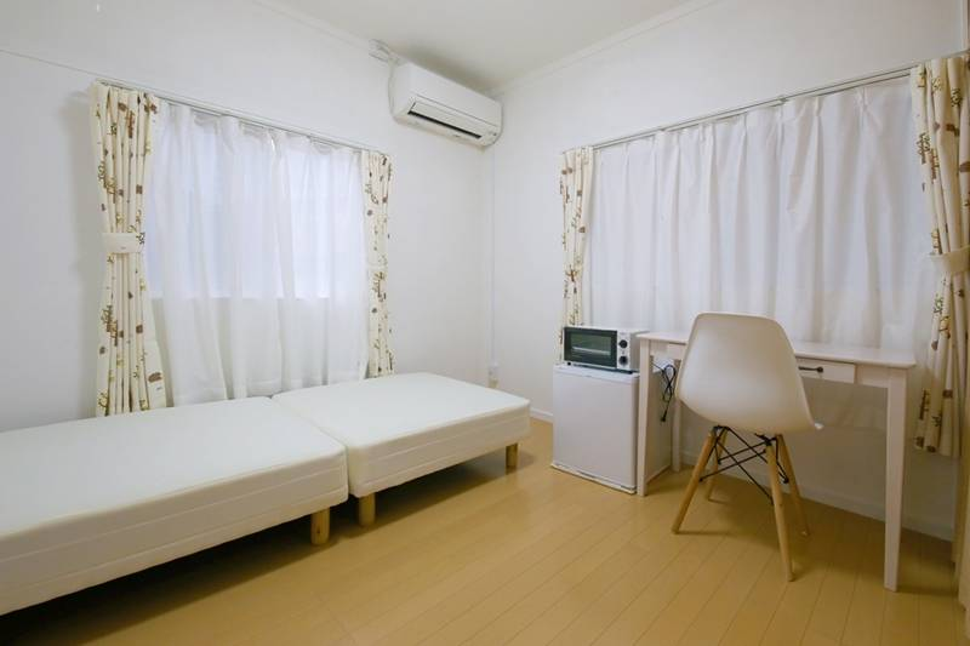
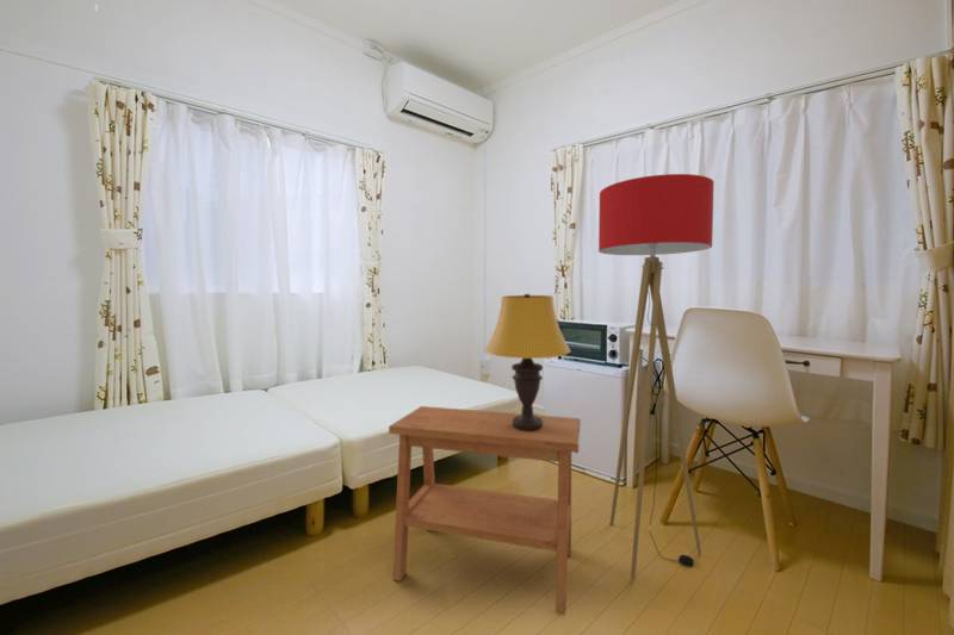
+ table lamp [484,293,571,430]
+ side table [388,405,582,616]
+ floor lamp [597,173,715,580]
